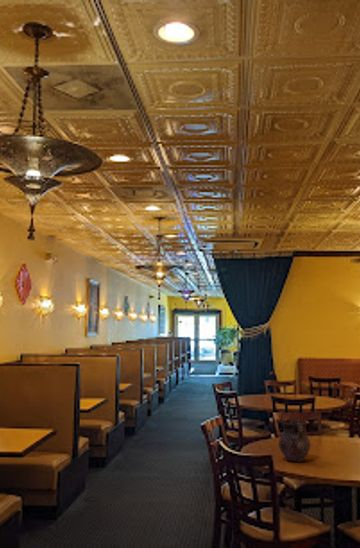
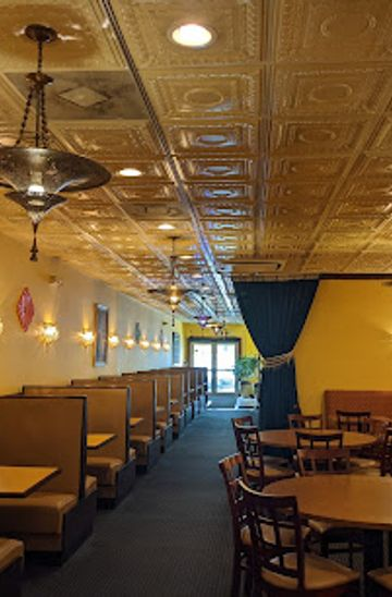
- vase [278,418,311,463]
